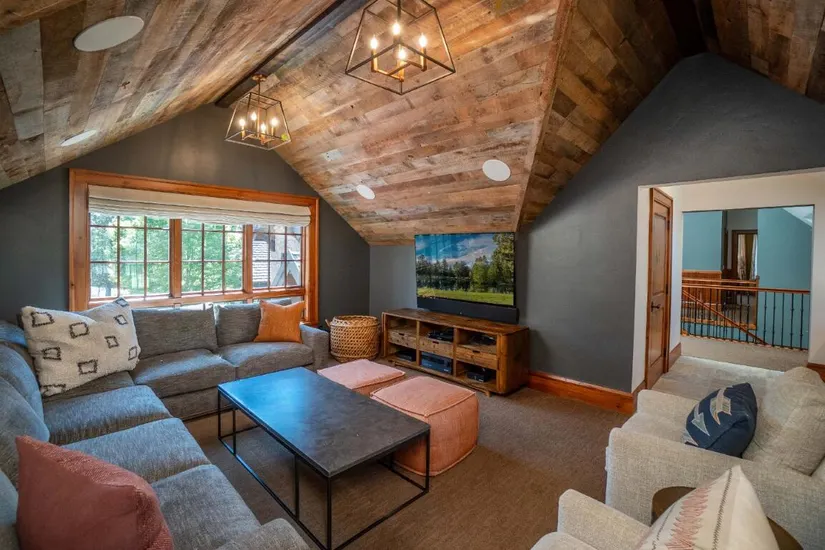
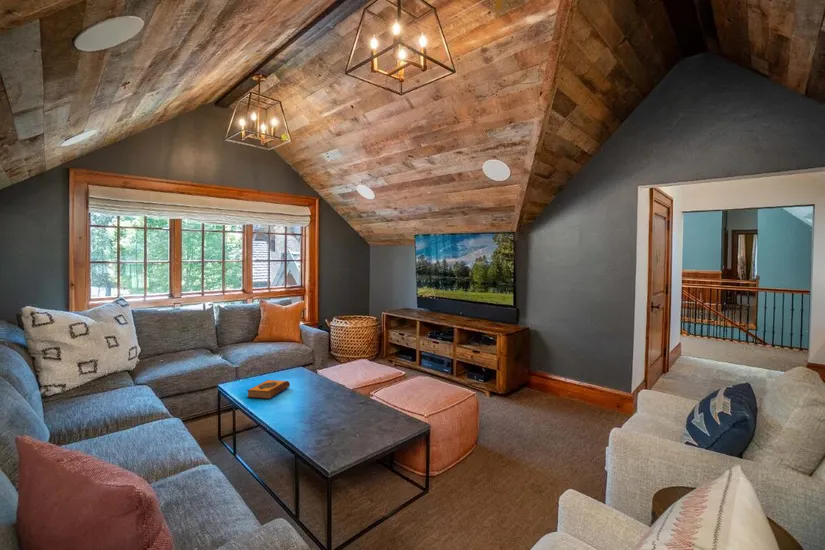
+ hardback book [246,379,291,400]
